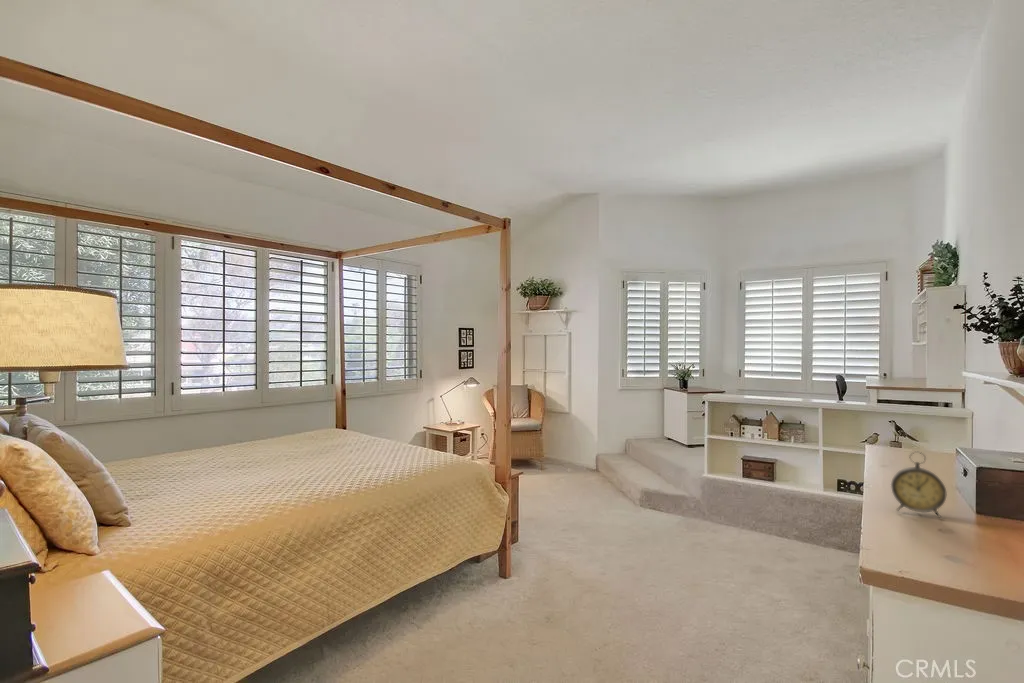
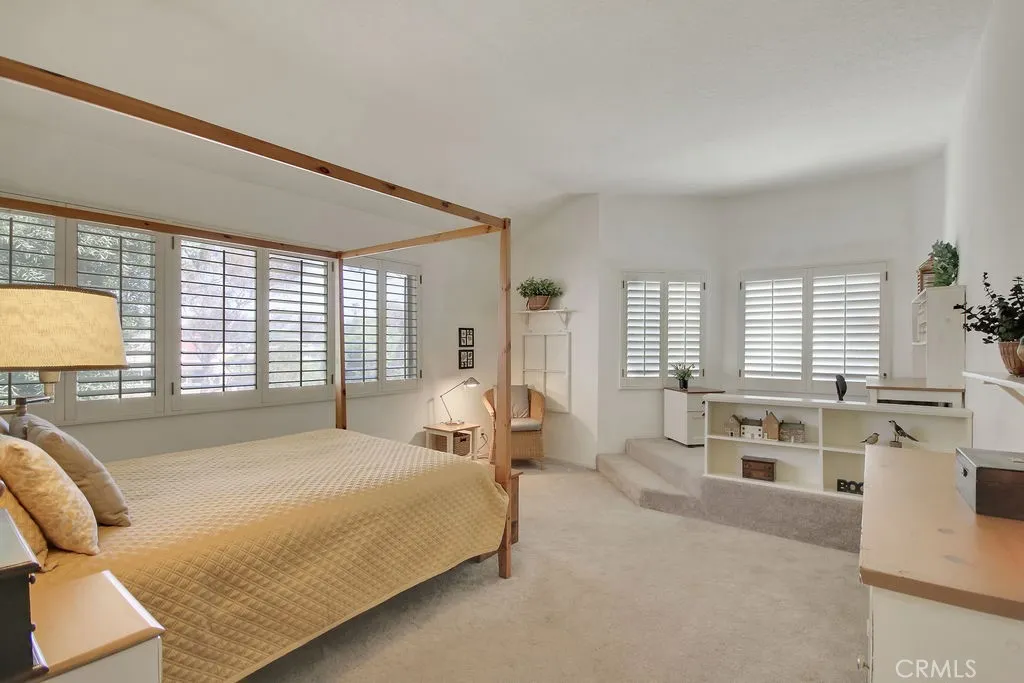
- alarm clock [890,450,947,519]
